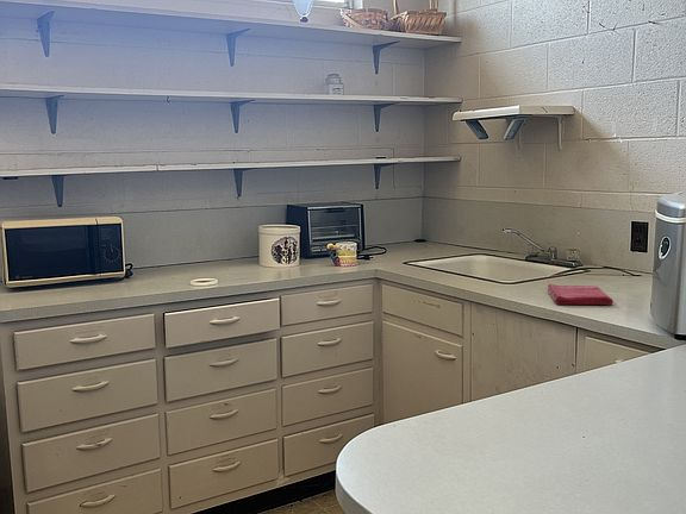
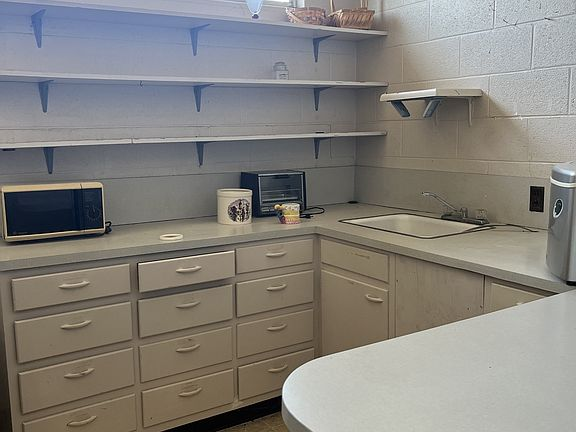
- dish towel [547,283,615,306]
